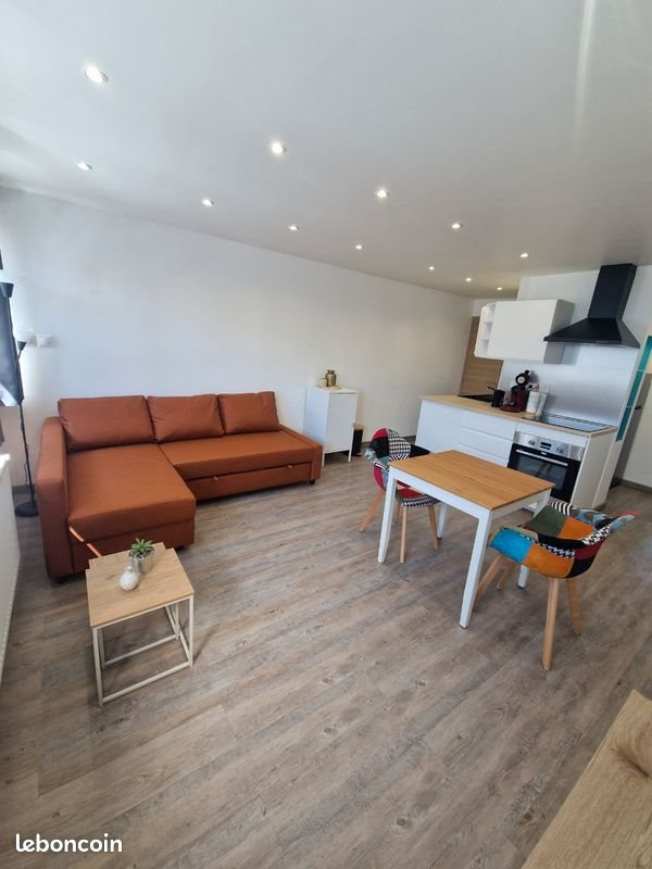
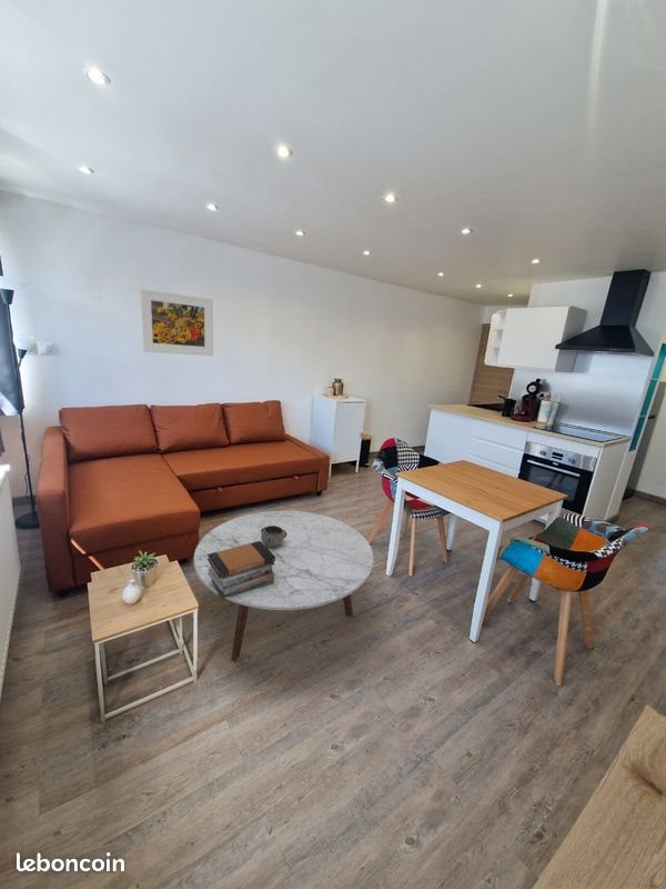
+ decorative bowl [261,526,286,547]
+ book stack [208,541,275,600]
+ coffee table [193,510,375,662]
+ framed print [139,288,214,357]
